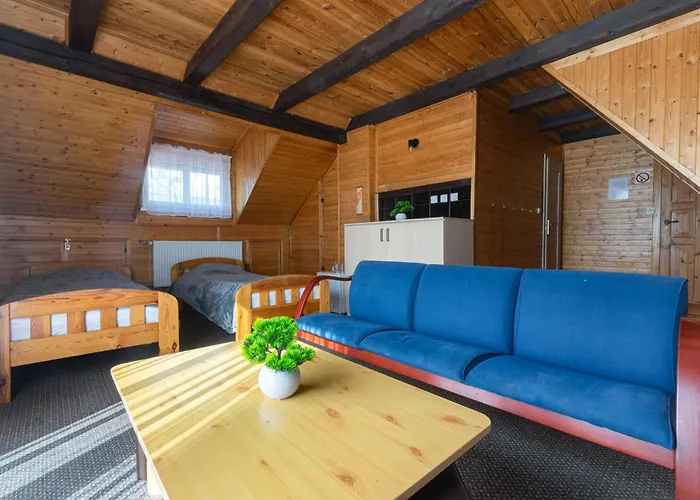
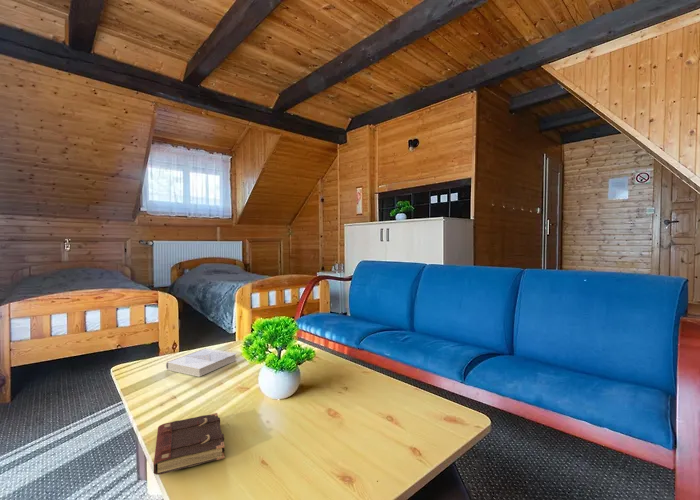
+ book [153,412,226,476]
+ book [165,347,237,378]
